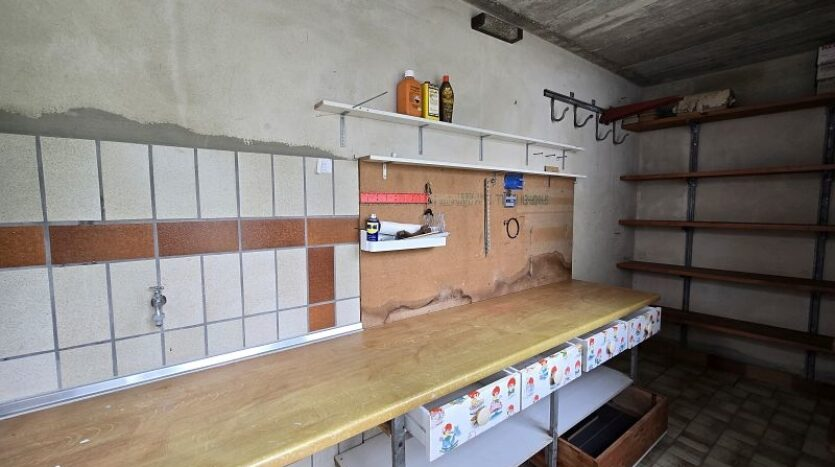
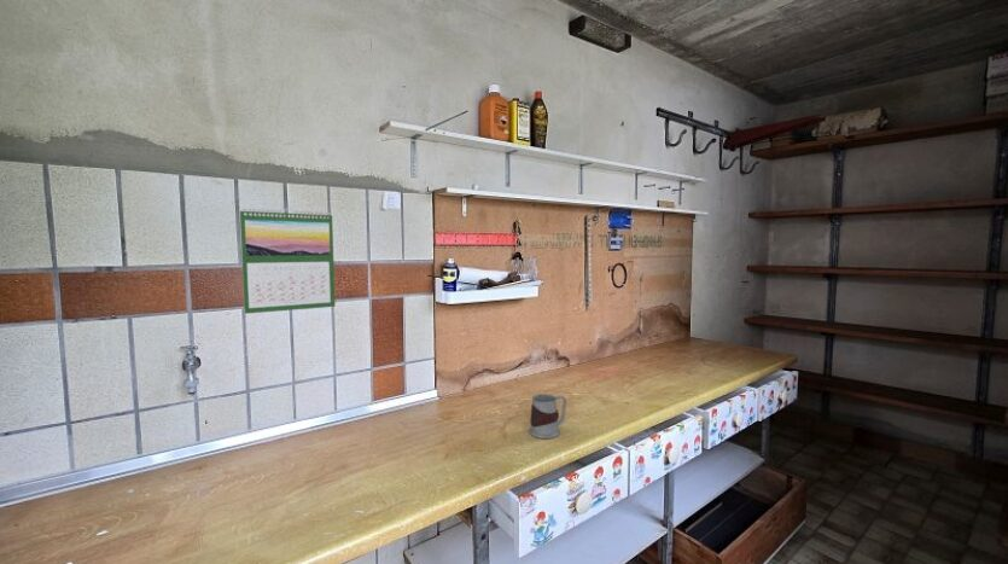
+ mug [528,393,567,440]
+ calendar [239,207,337,315]
